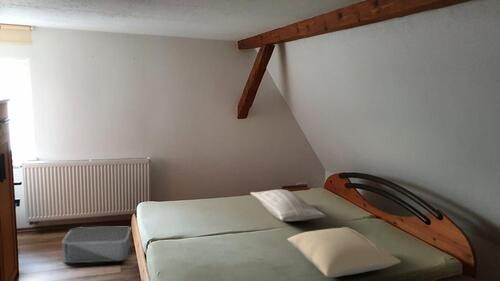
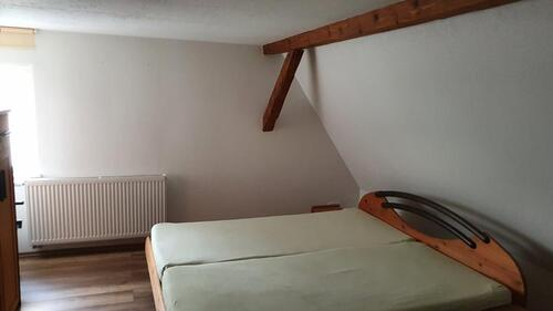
- pillow [287,226,402,279]
- pillow [250,189,327,222]
- storage bin [62,226,132,264]
